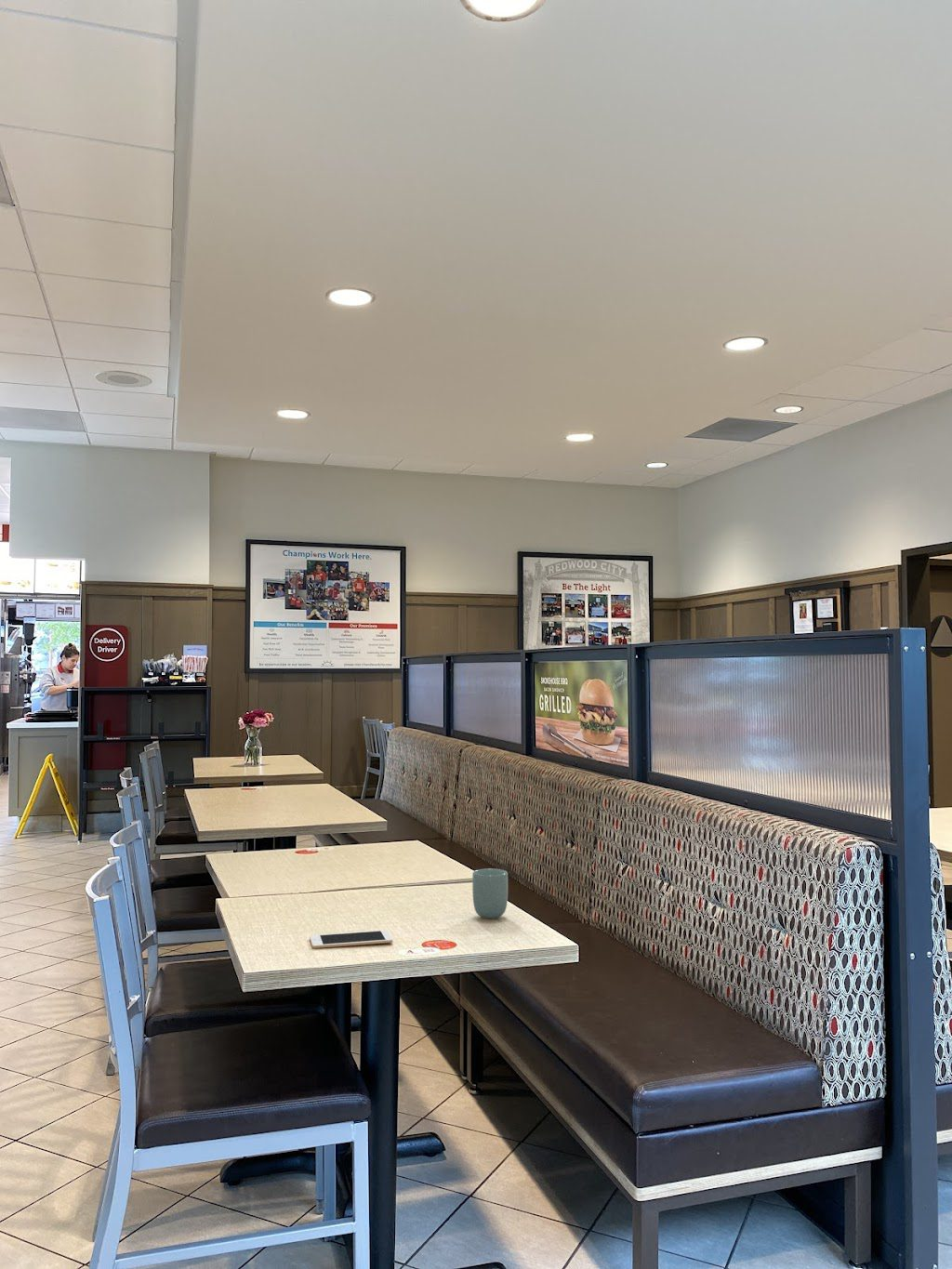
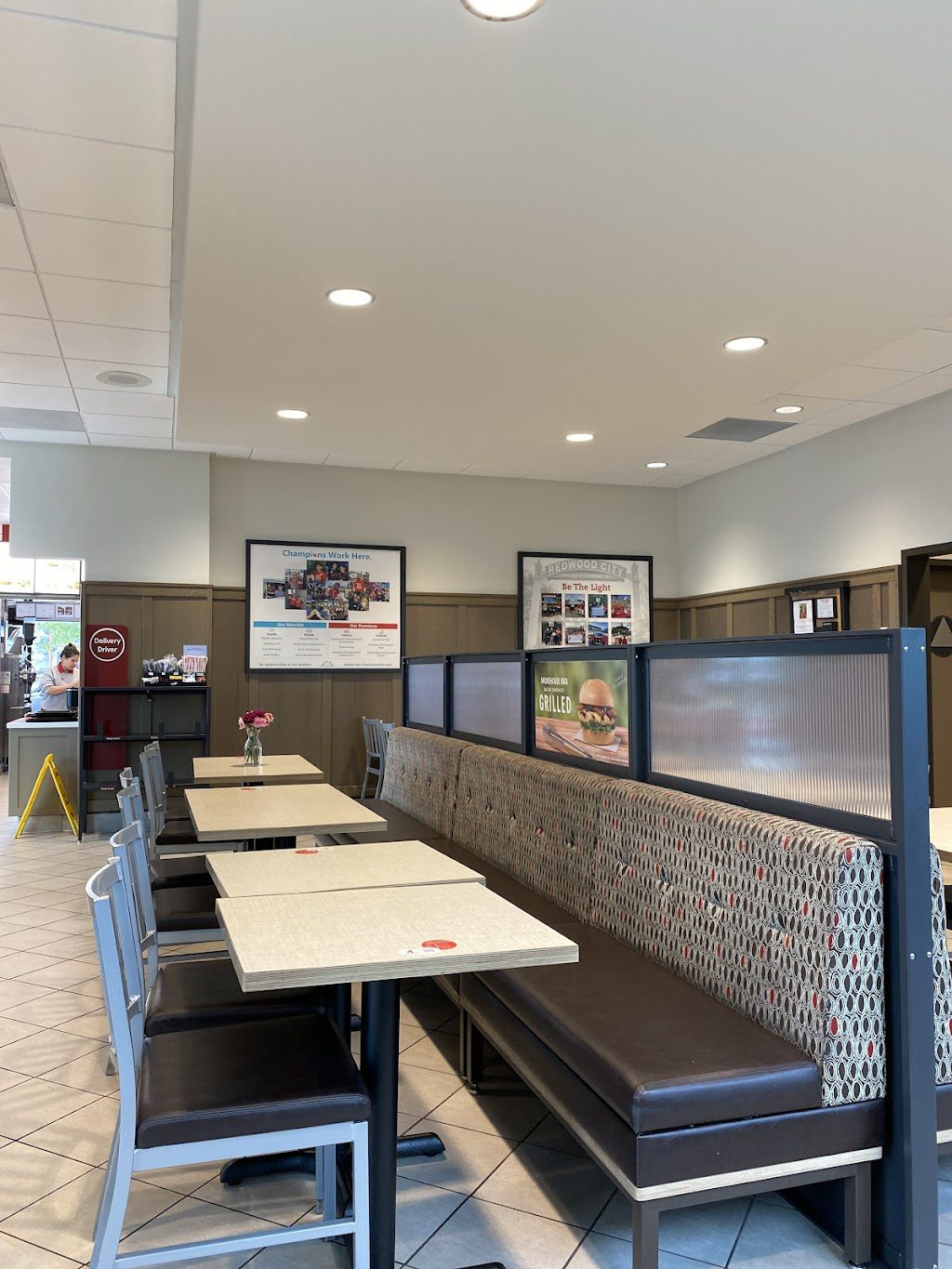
- cell phone [309,930,393,949]
- cup [471,867,509,919]
